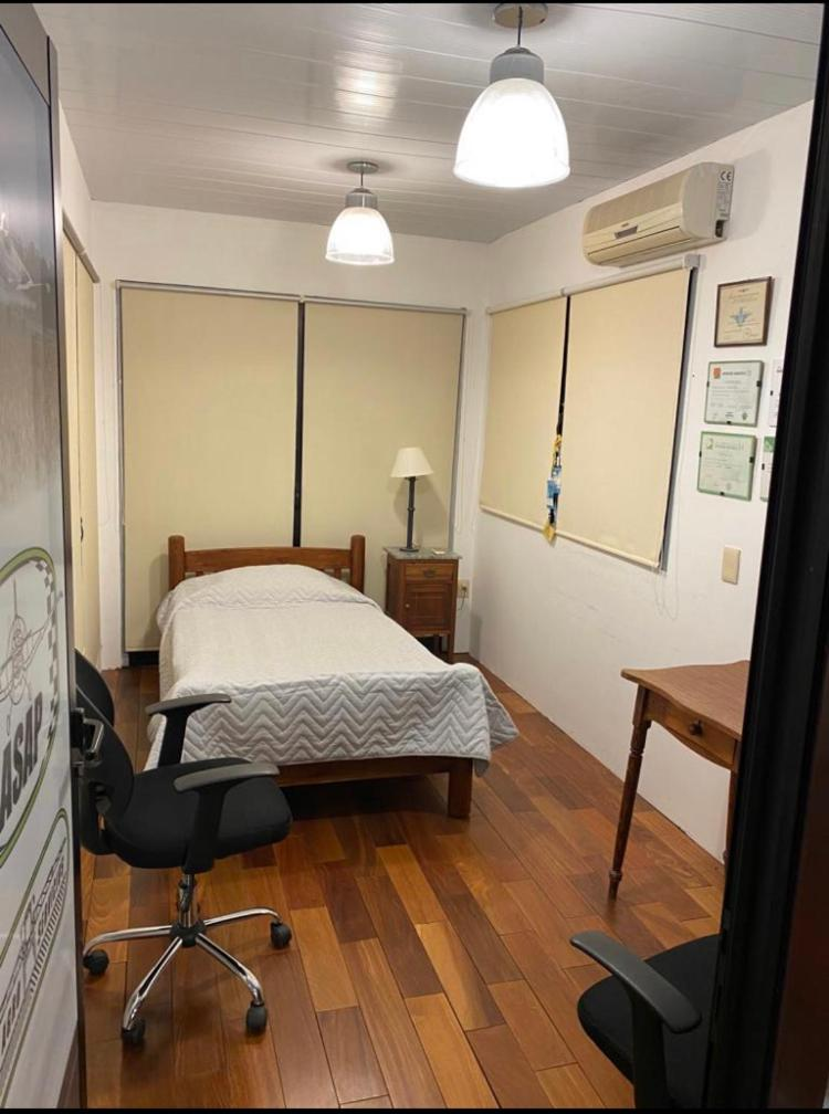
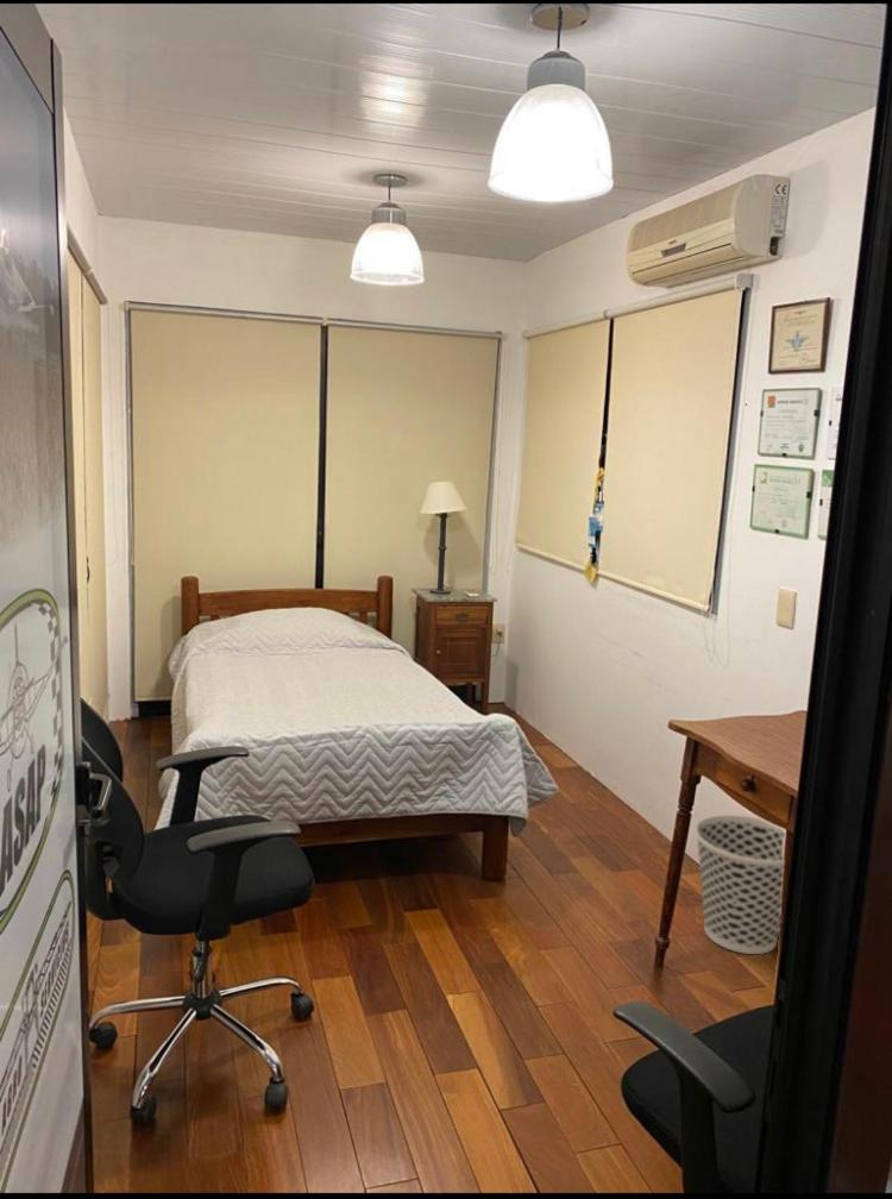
+ wastebasket [693,814,786,955]
